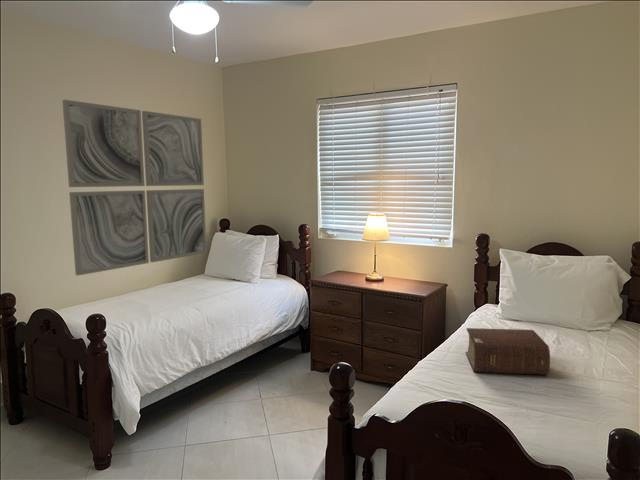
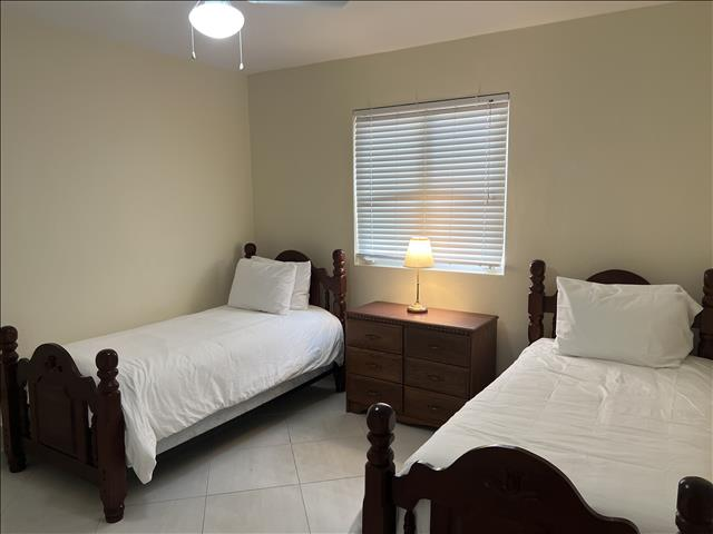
- bible [464,327,551,376]
- wall art [61,99,207,276]
